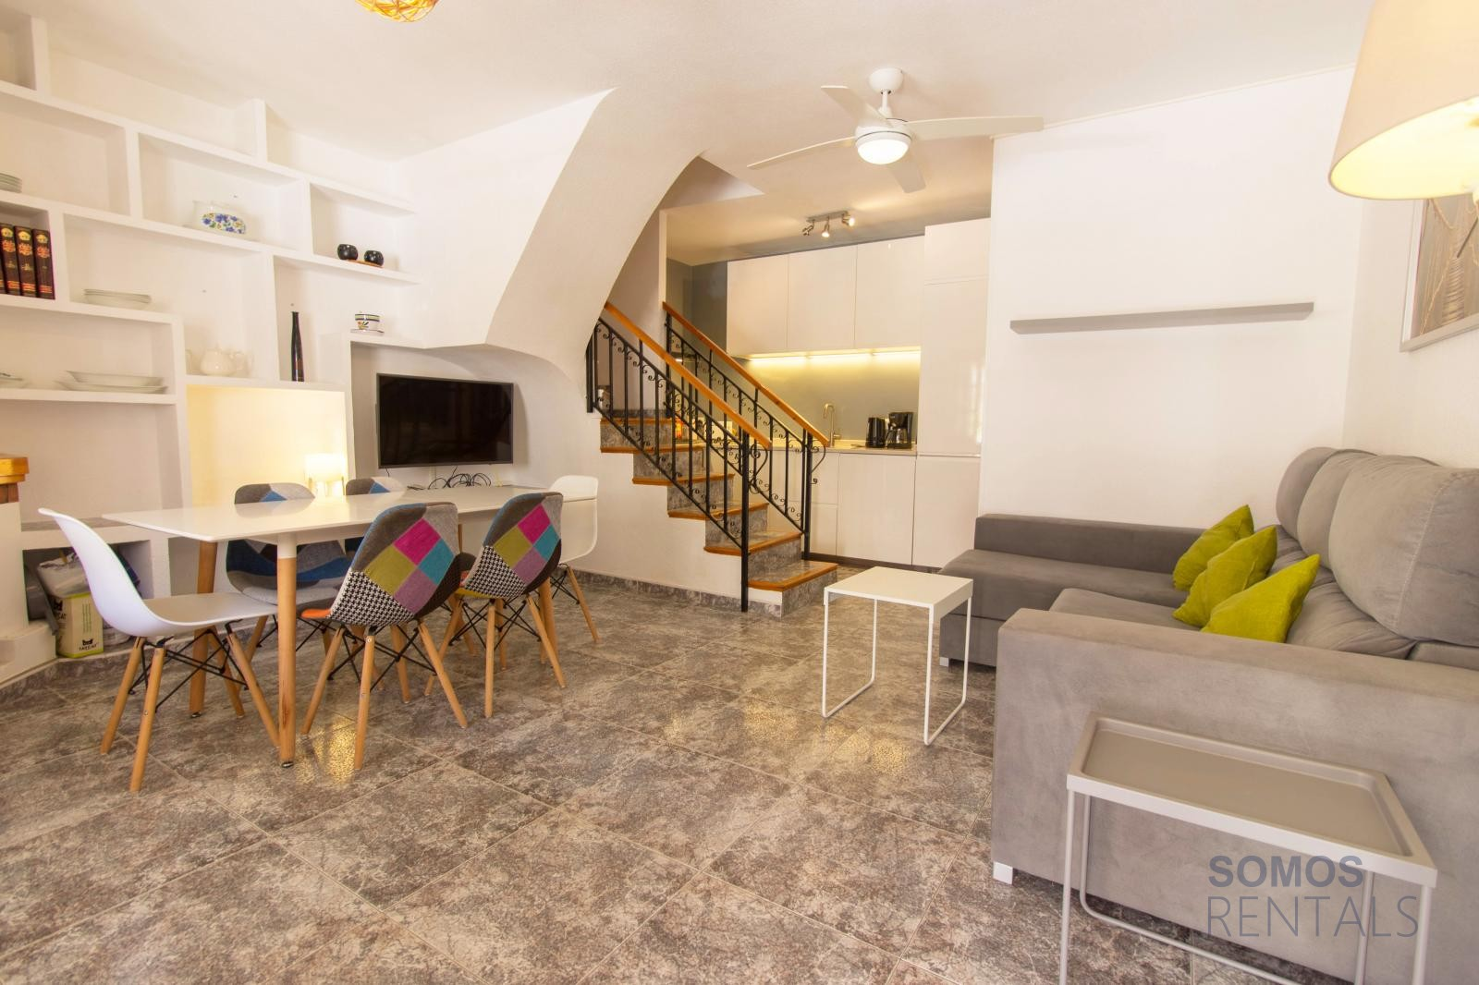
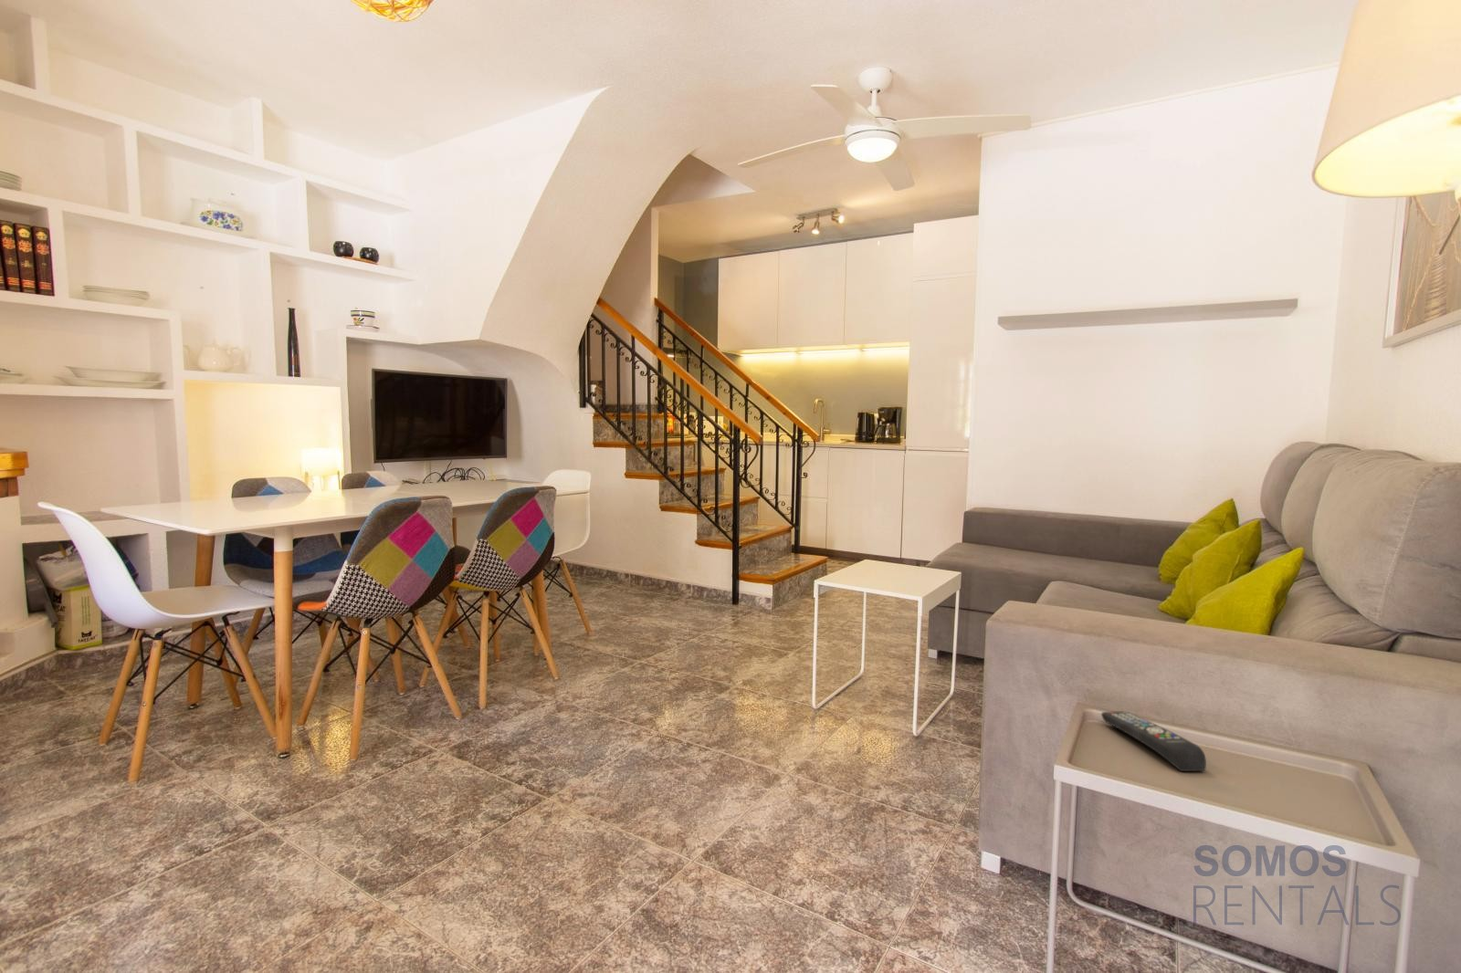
+ remote control [1100,711,1207,772]
